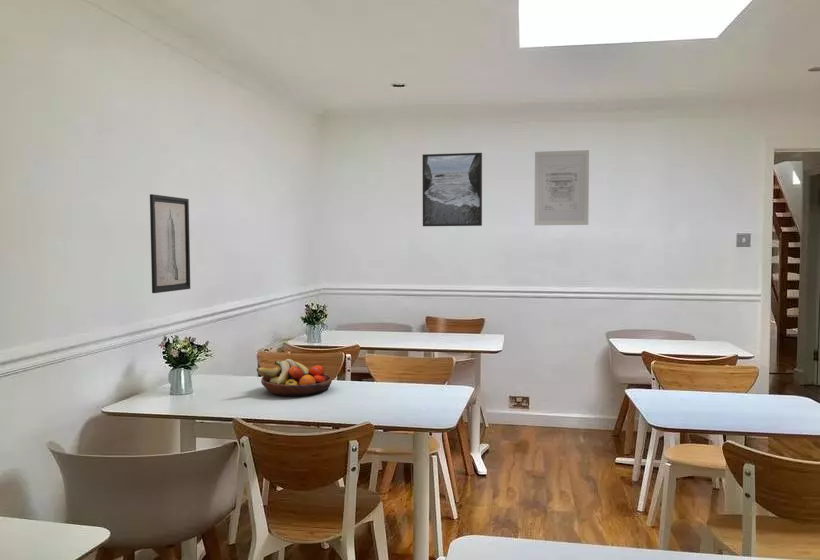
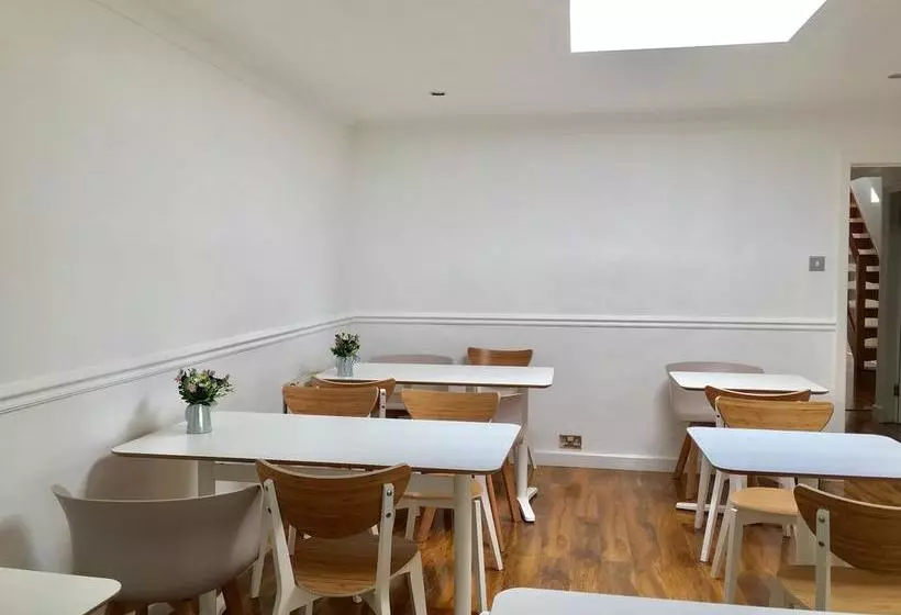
- wall art [534,149,590,226]
- fruit bowl [256,358,333,397]
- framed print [422,152,483,227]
- wall art [149,193,191,294]
